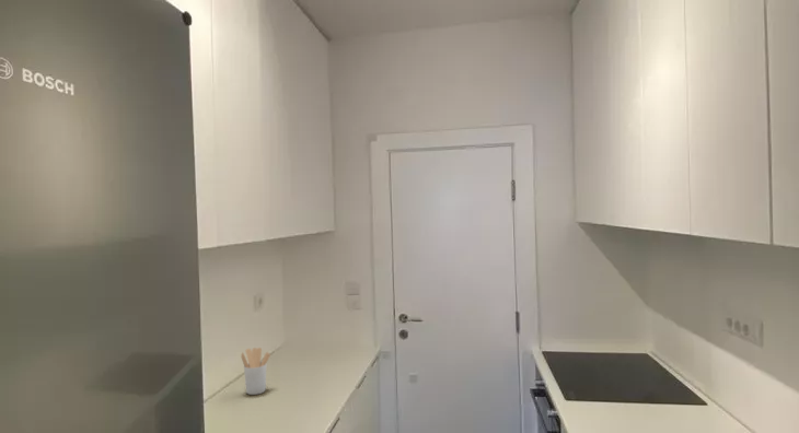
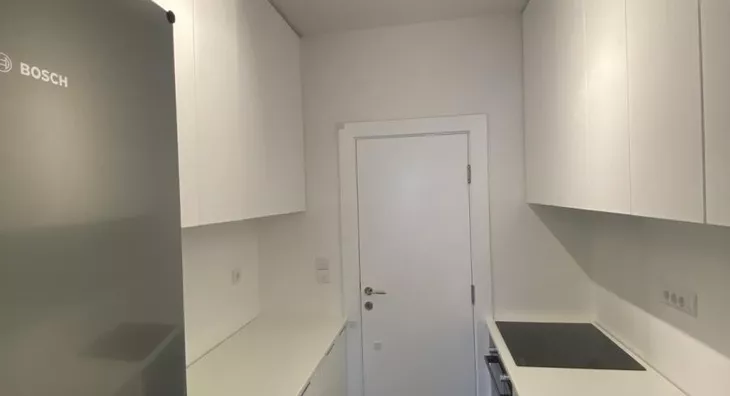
- utensil holder [240,347,271,396]
